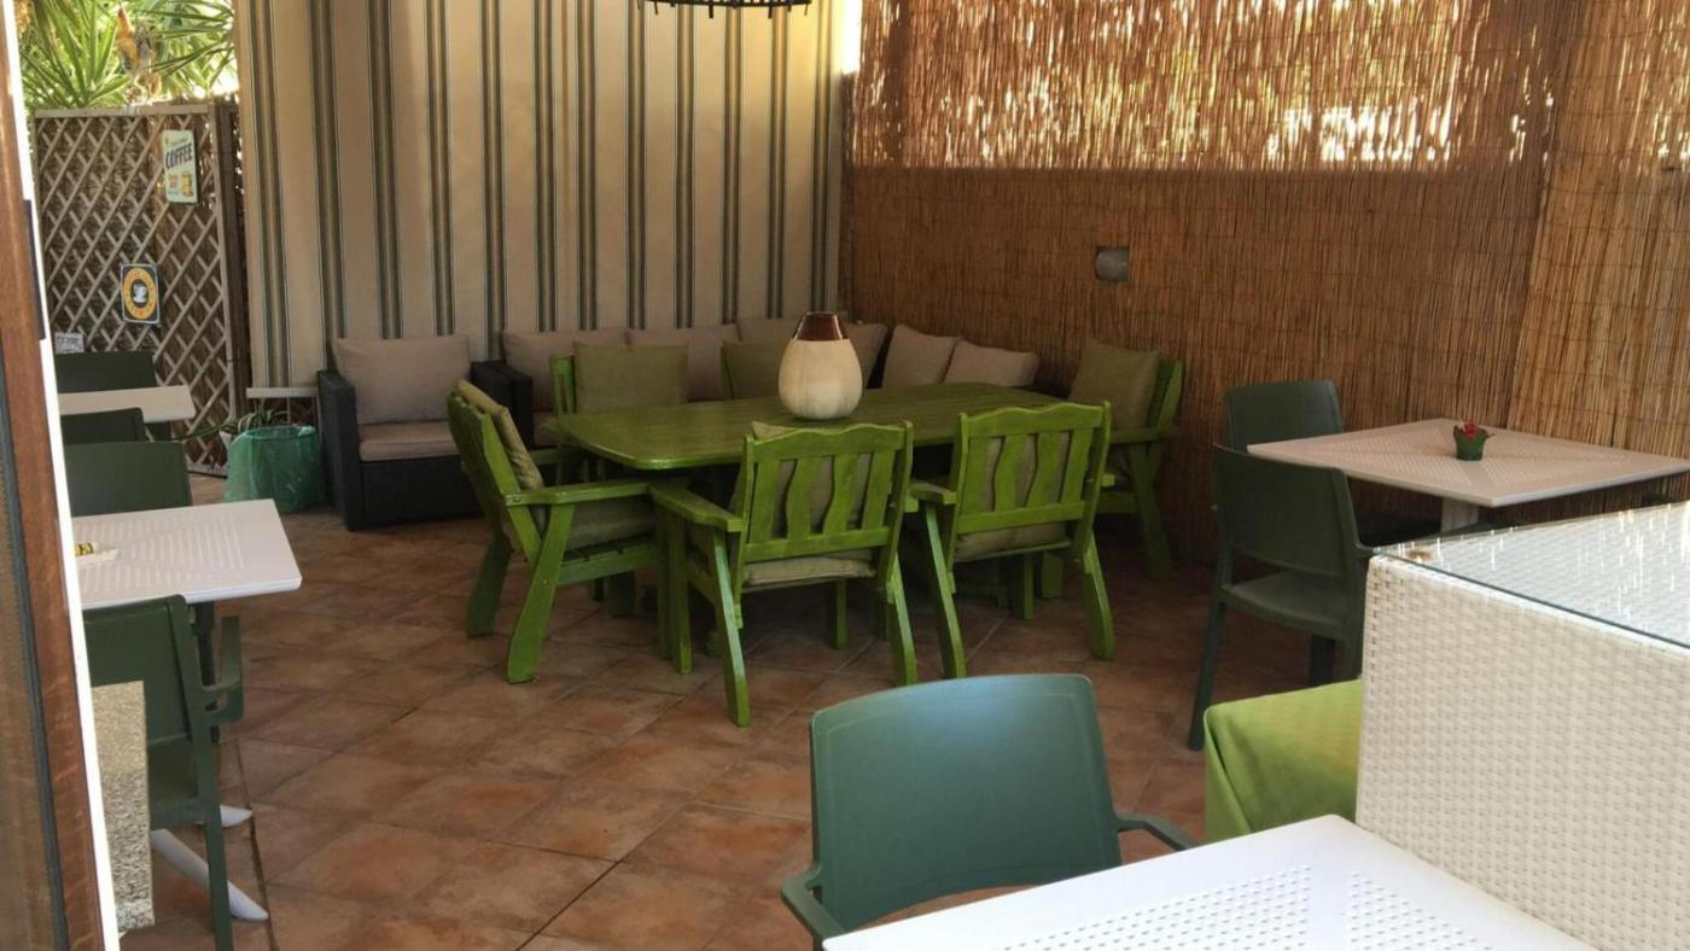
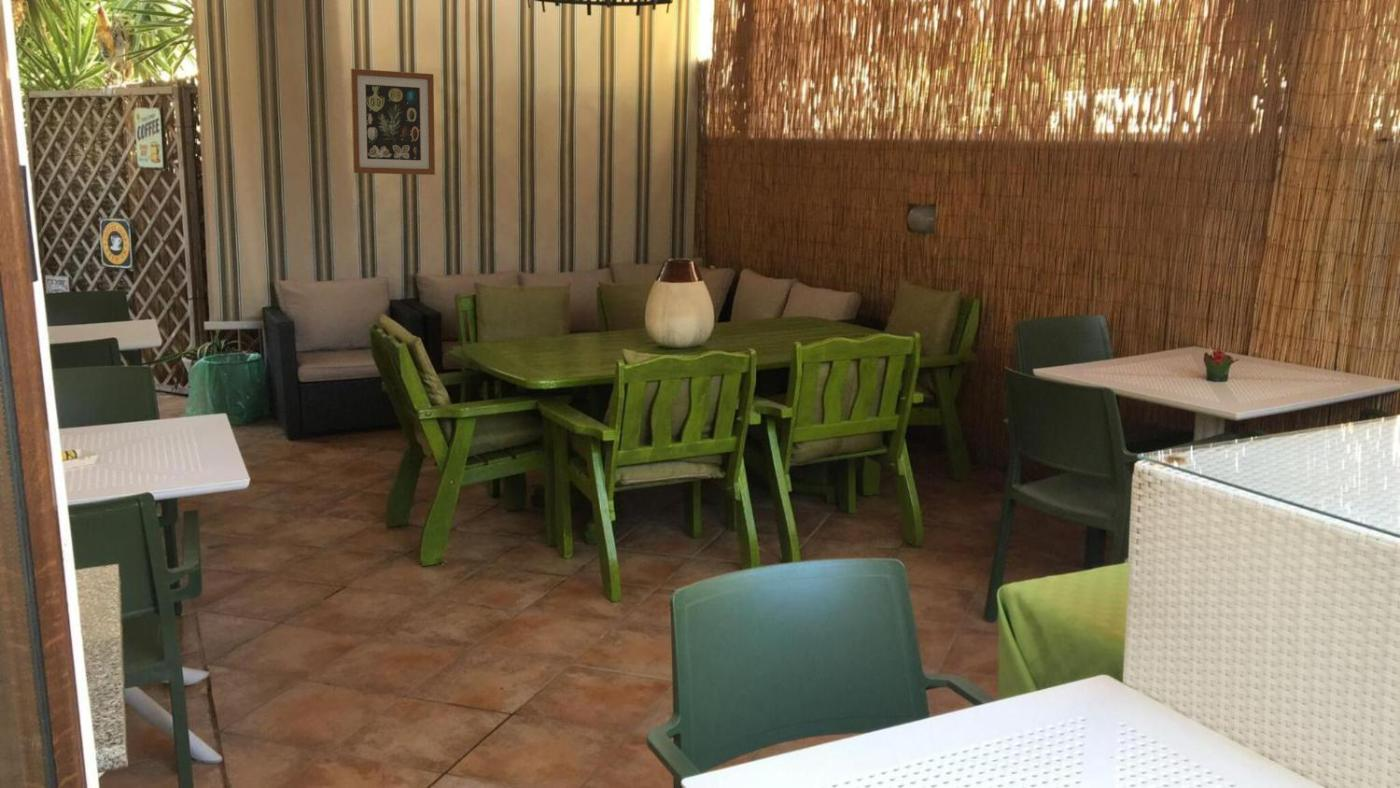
+ wall art [350,68,436,176]
